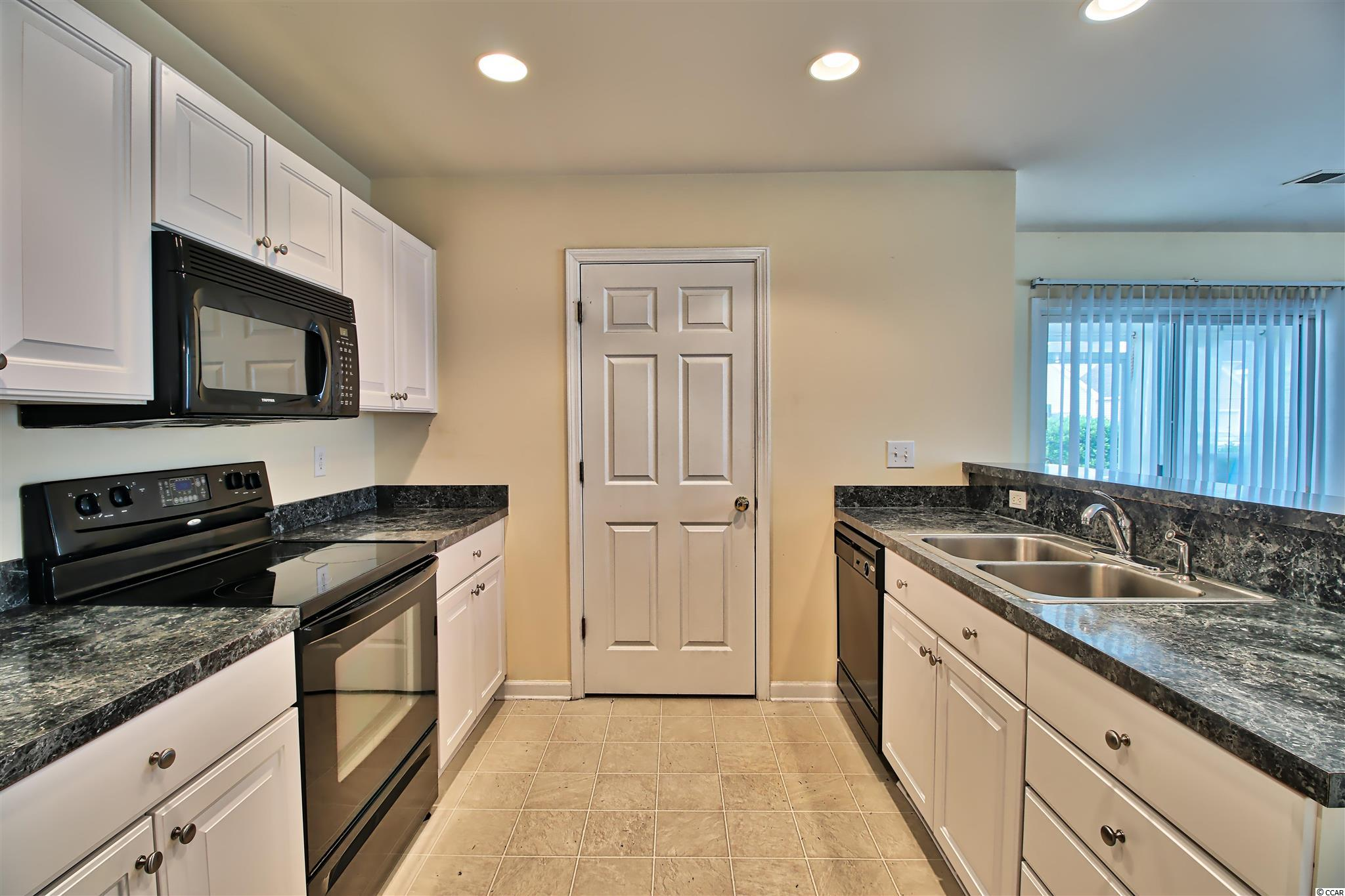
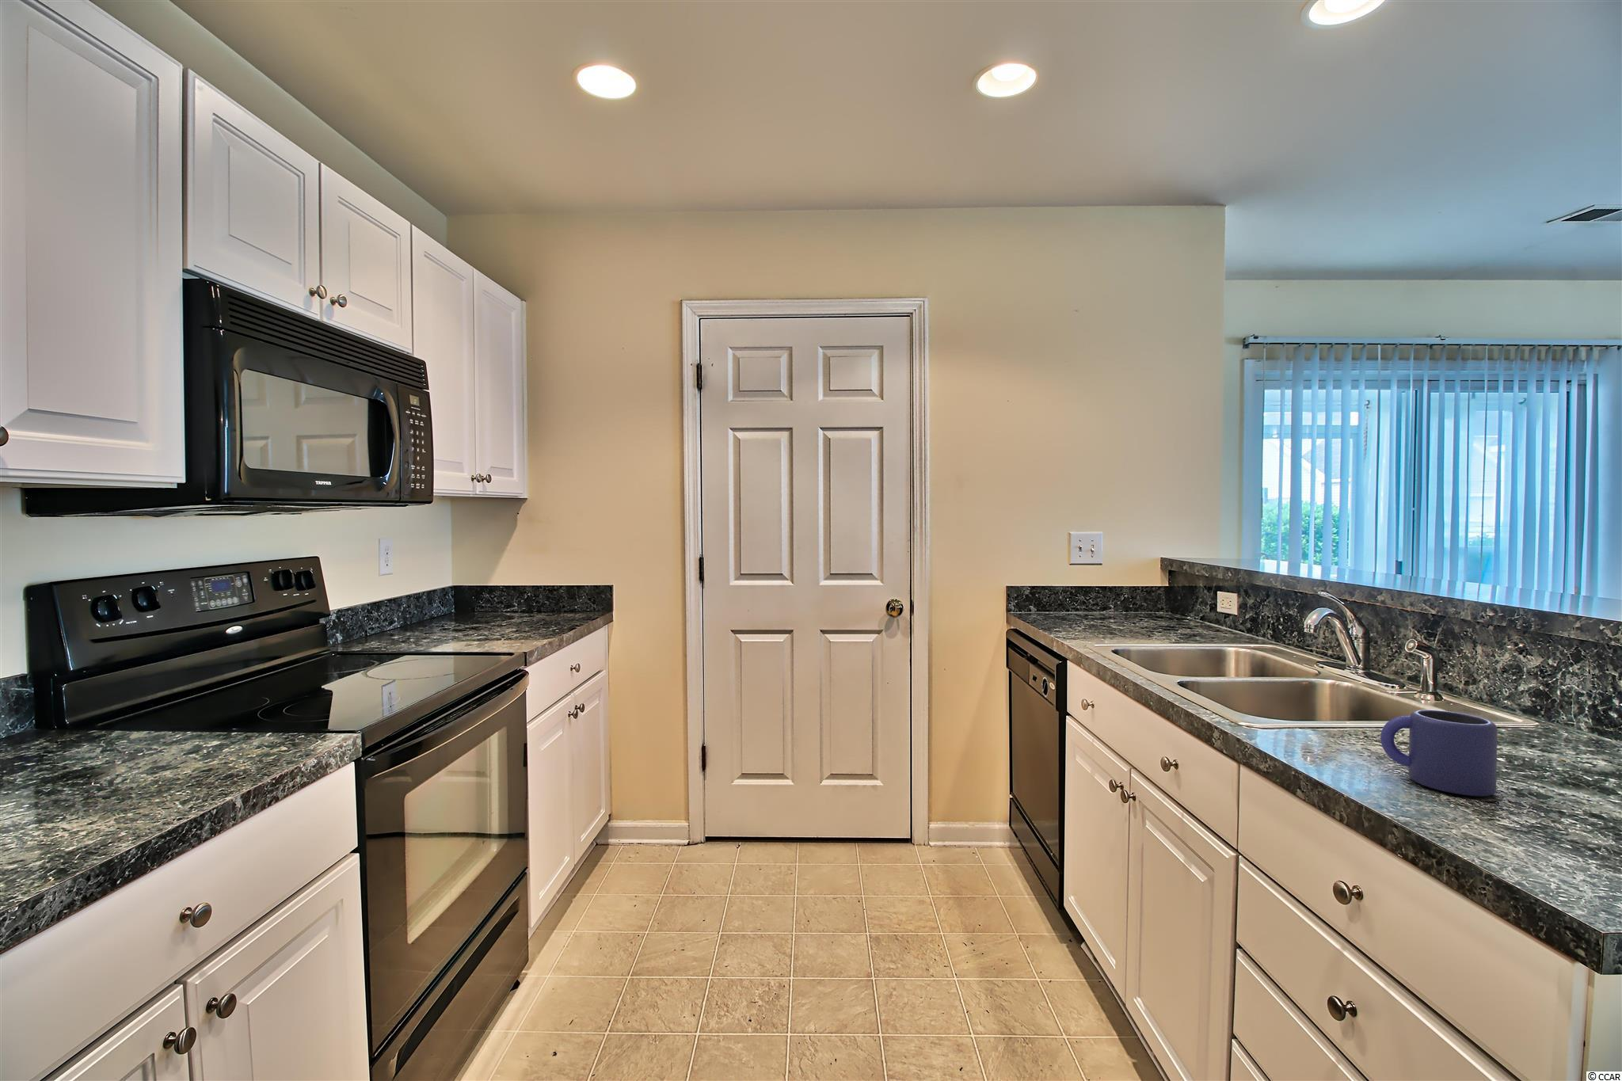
+ mug [1380,709,1499,796]
